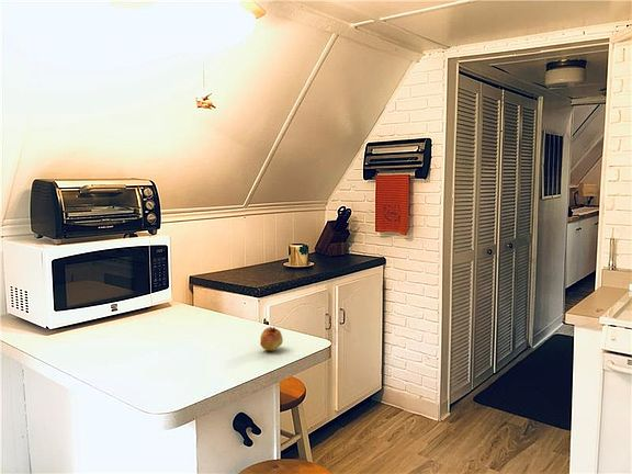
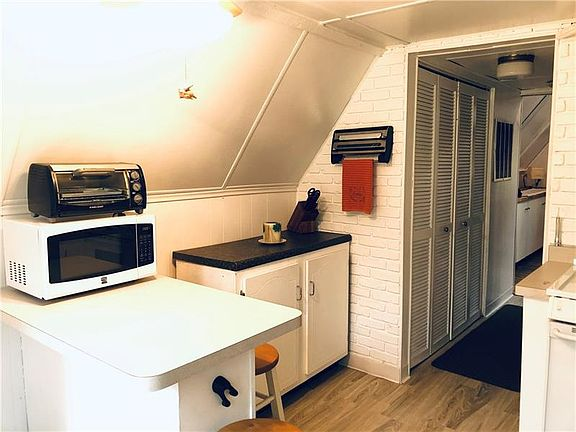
- fruit [259,326,284,351]
